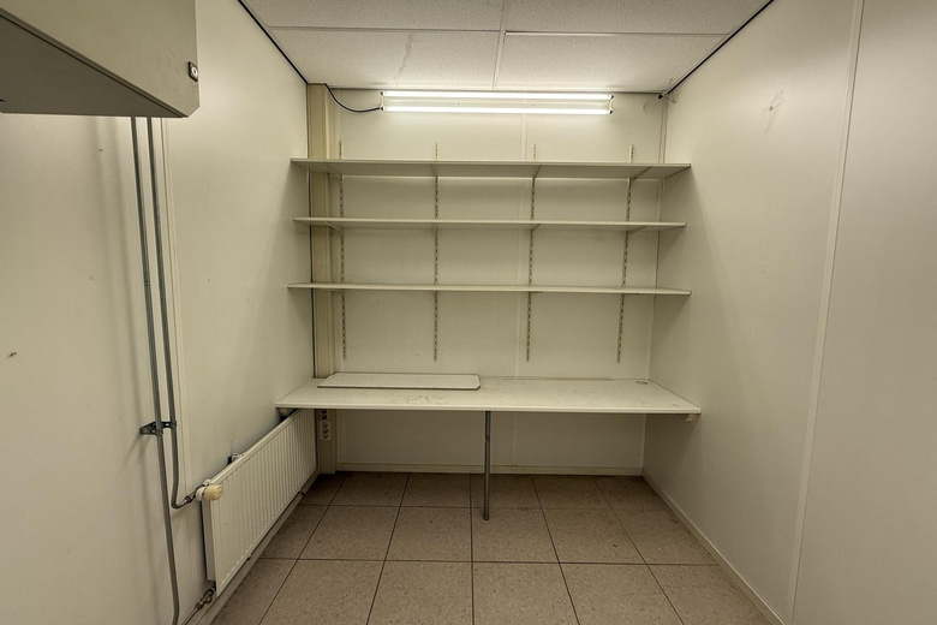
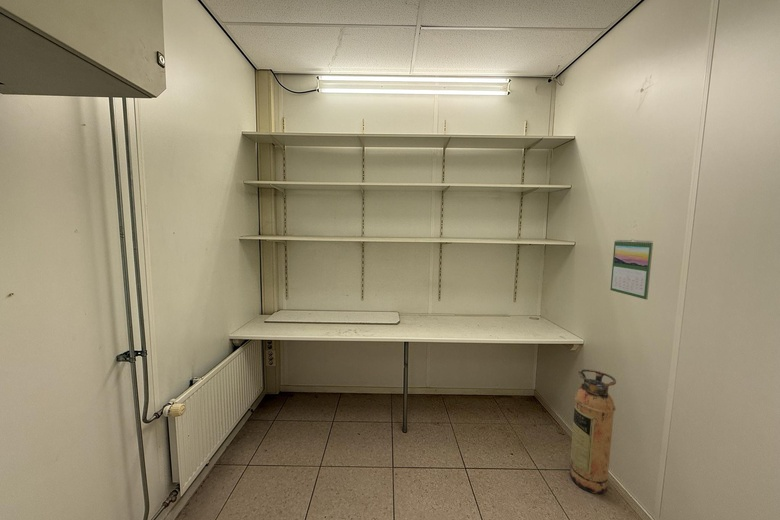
+ calendar [610,238,654,301]
+ fire extinguisher [569,368,617,495]
